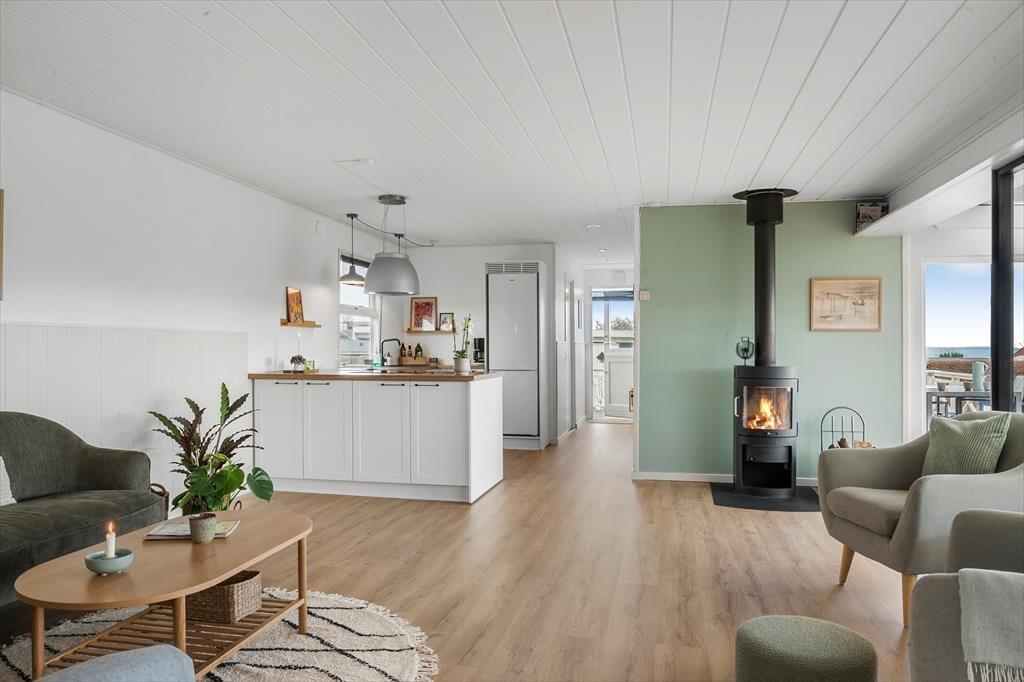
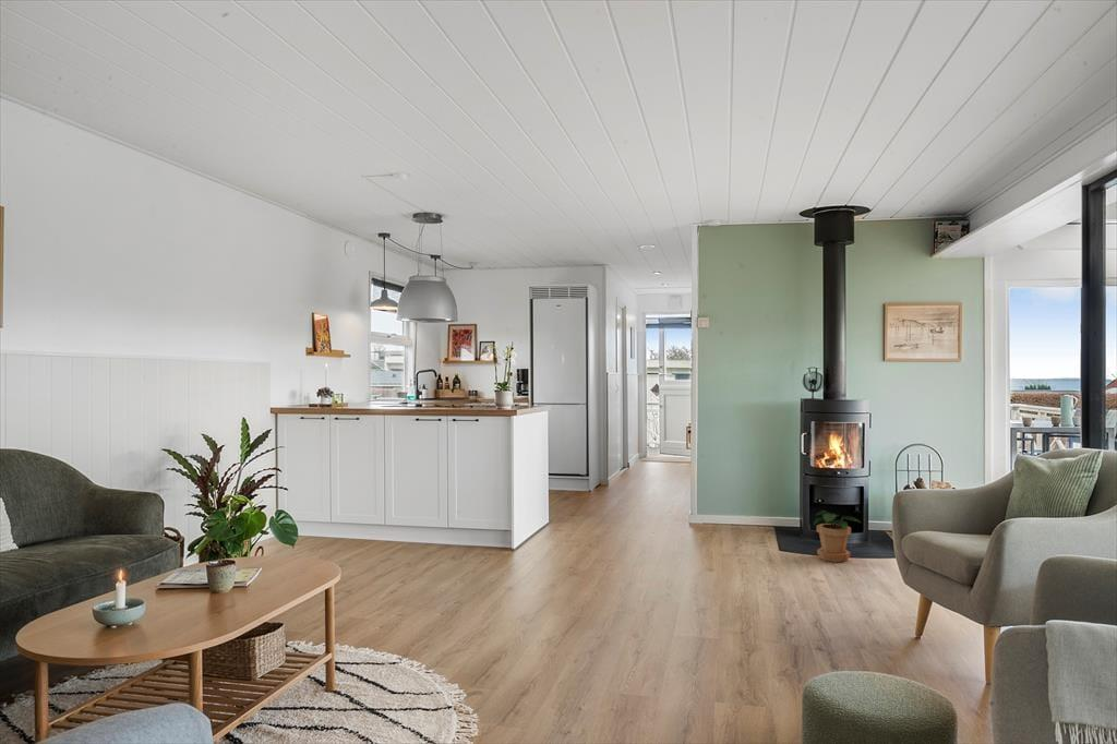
+ potted plant [813,509,861,563]
